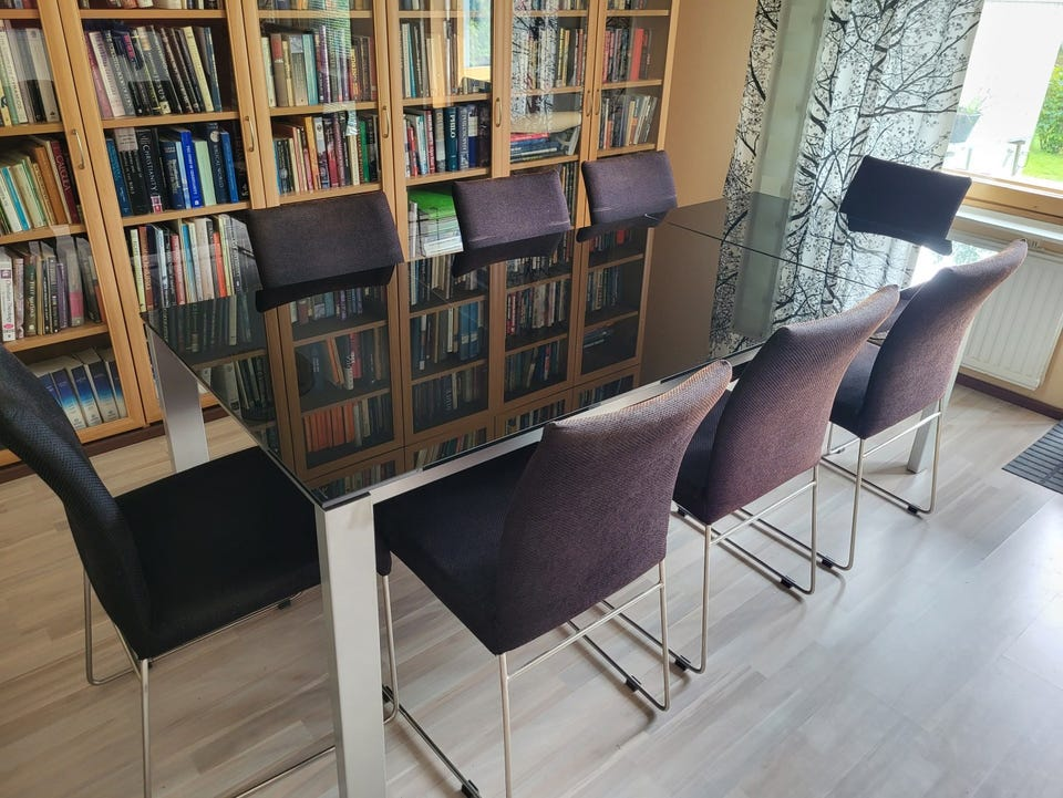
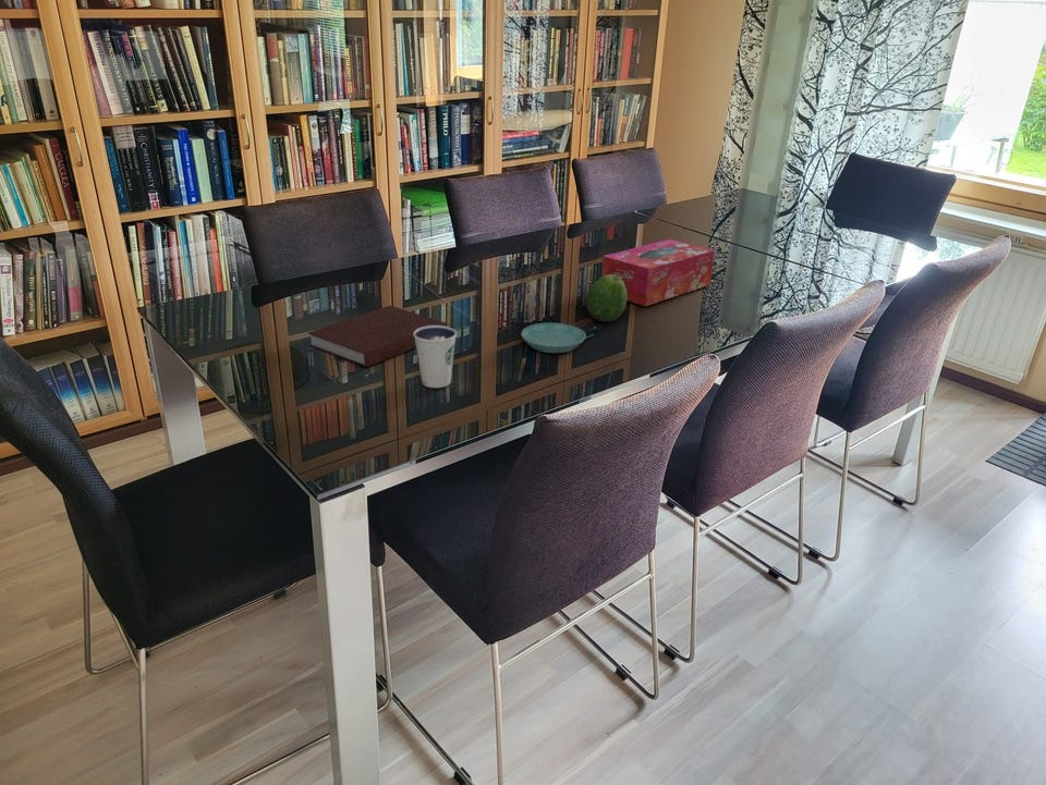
+ saucer [521,322,587,354]
+ fruit [585,274,628,323]
+ notebook [307,305,448,368]
+ tissue box [601,238,716,307]
+ dixie cup [414,326,458,389]
